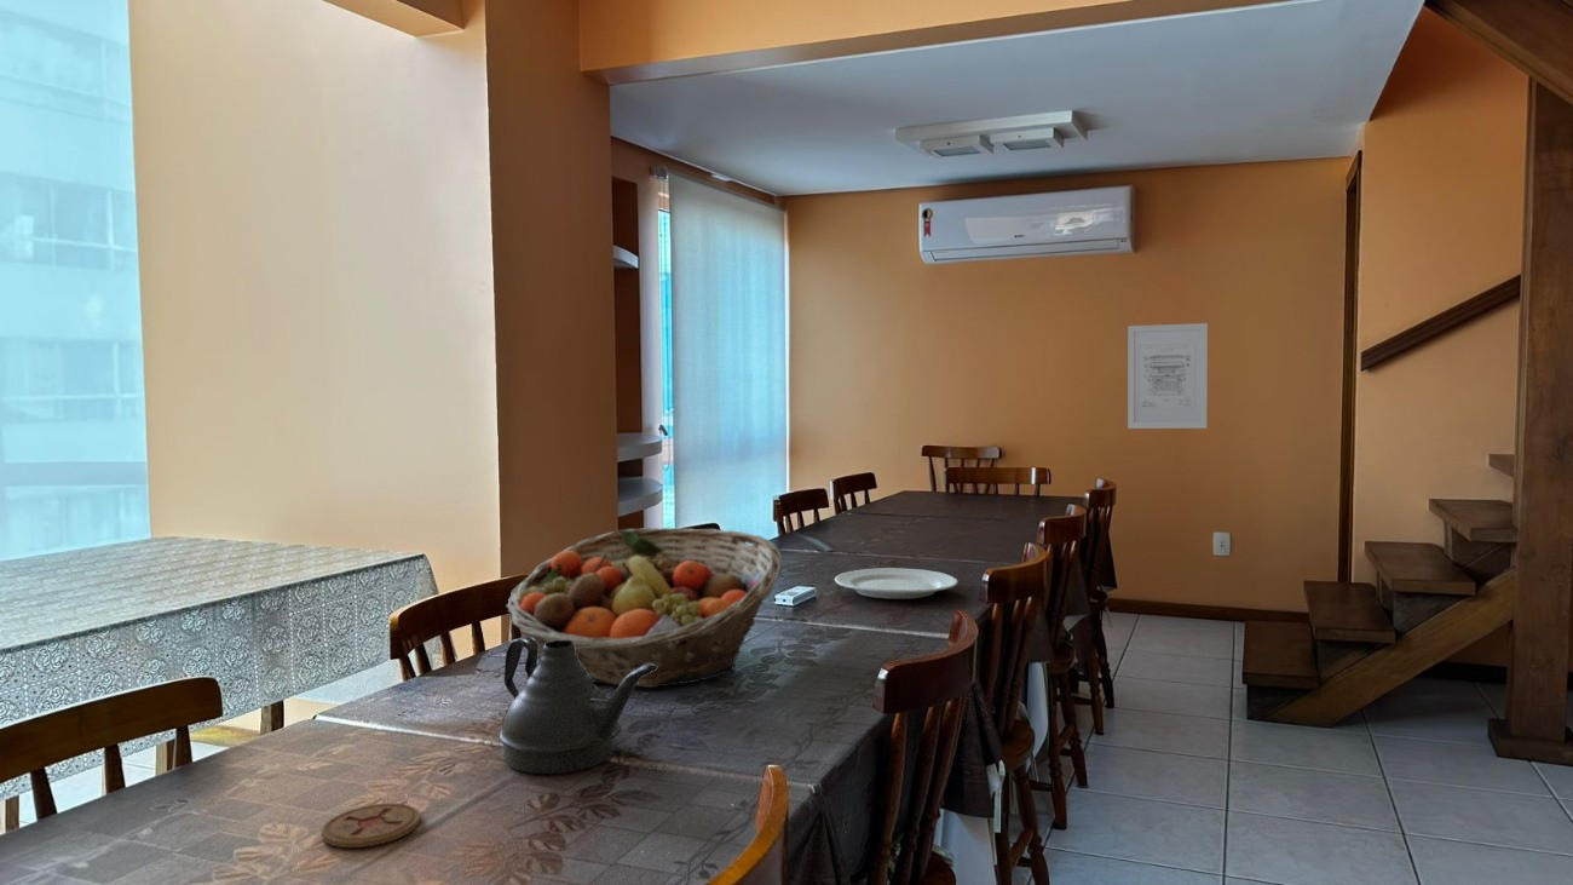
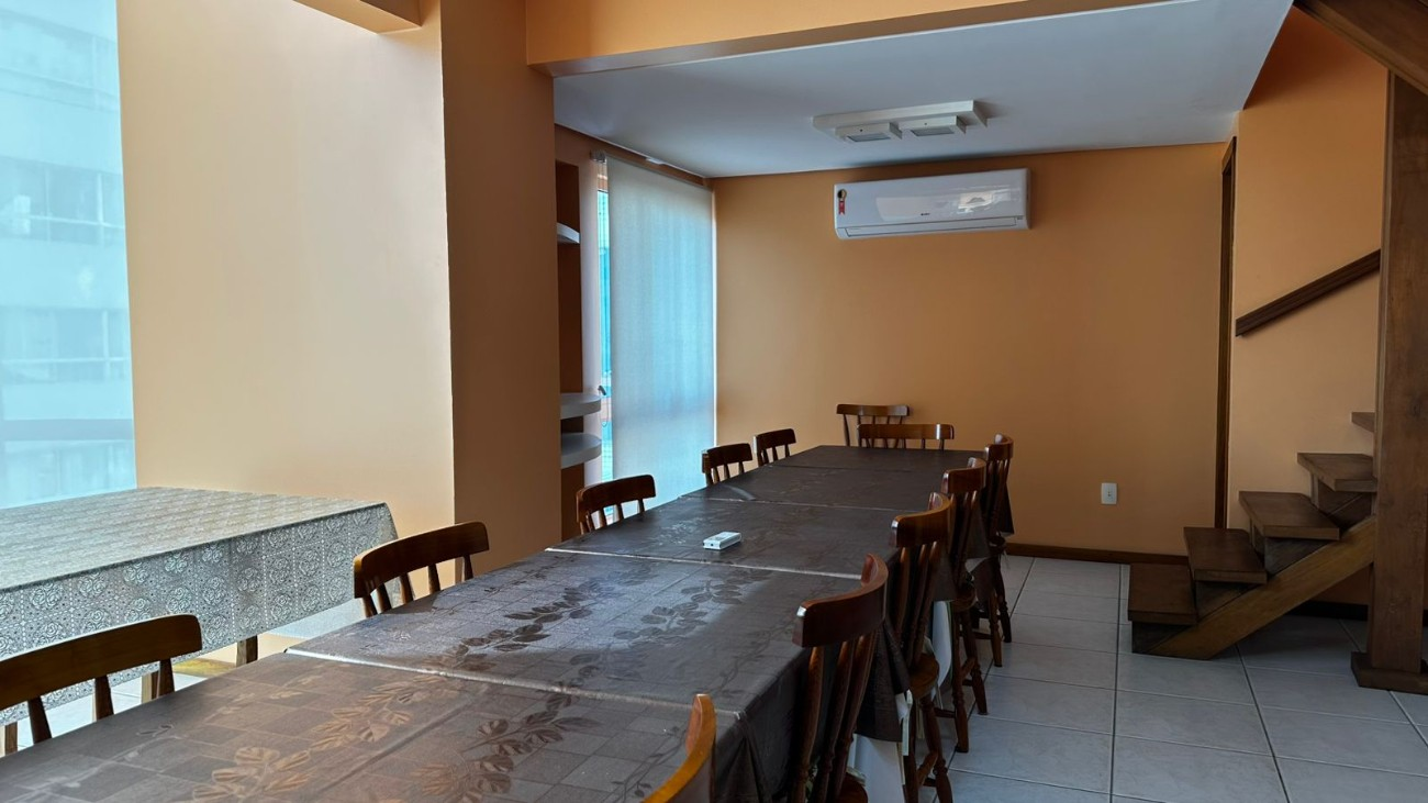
- teapot [497,636,657,775]
- fruit basket [505,527,784,689]
- chinaware [834,567,960,600]
- wall art [1127,322,1209,430]
- coaster [321,803,422,849]
